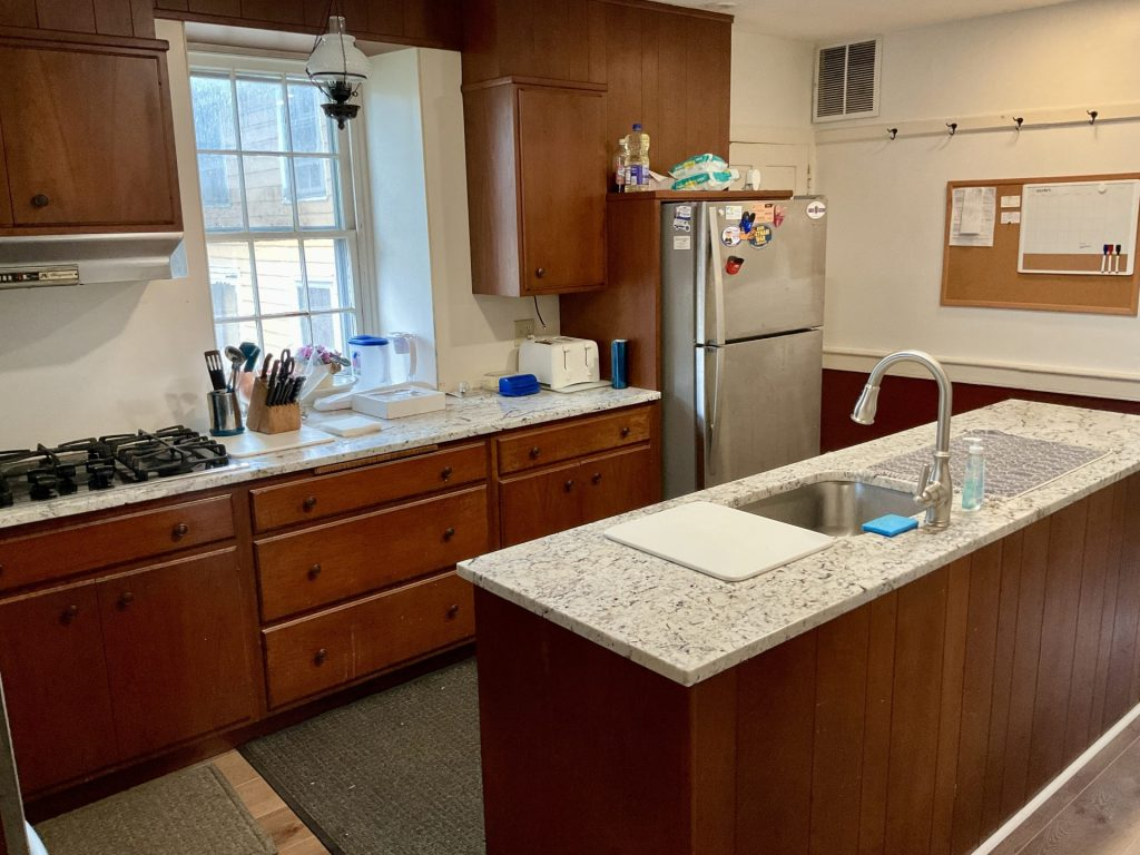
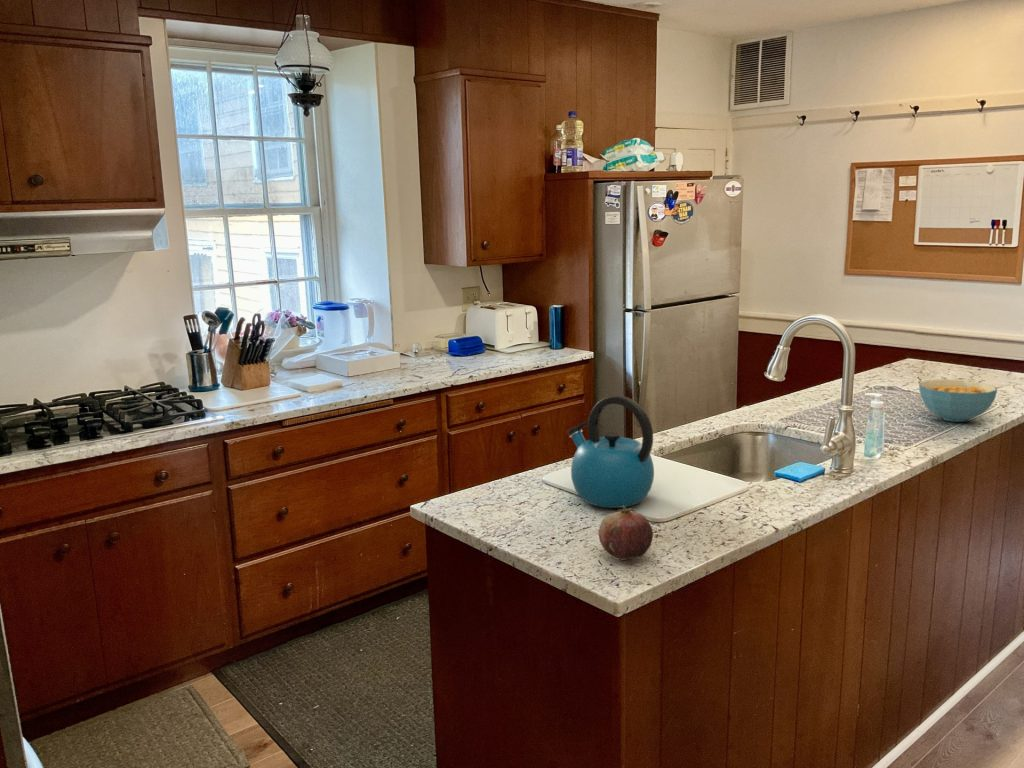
+ fruit [597,506,654,560]
+ cereal bowl [918,379,998,423]
+ kettle [566,394,655,509]
